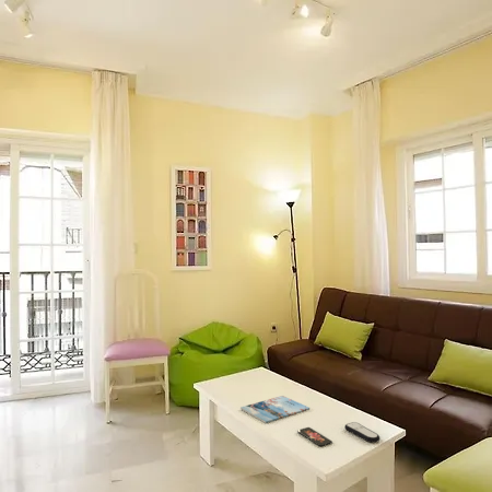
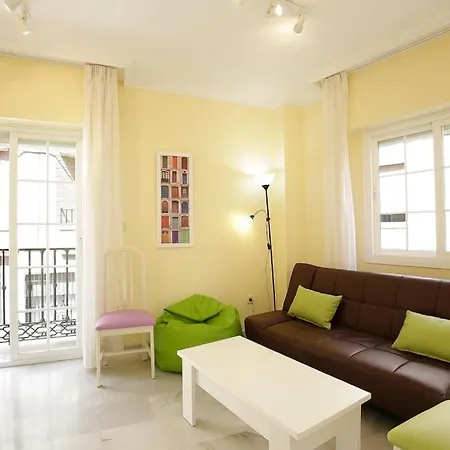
- smartphone [296,426,333,447]
- remote control [343,421,380,444]
- magazine [239,395,311,424]
